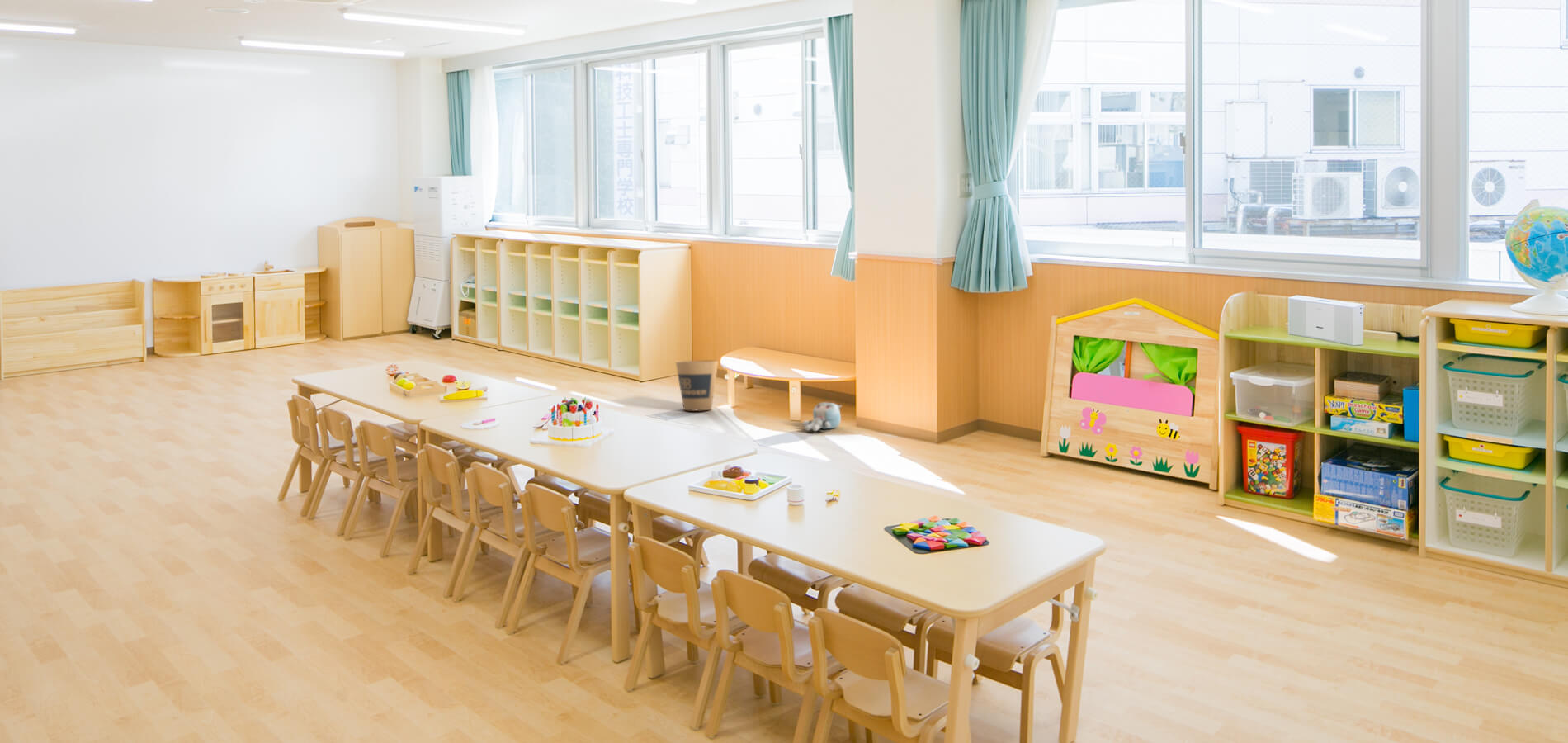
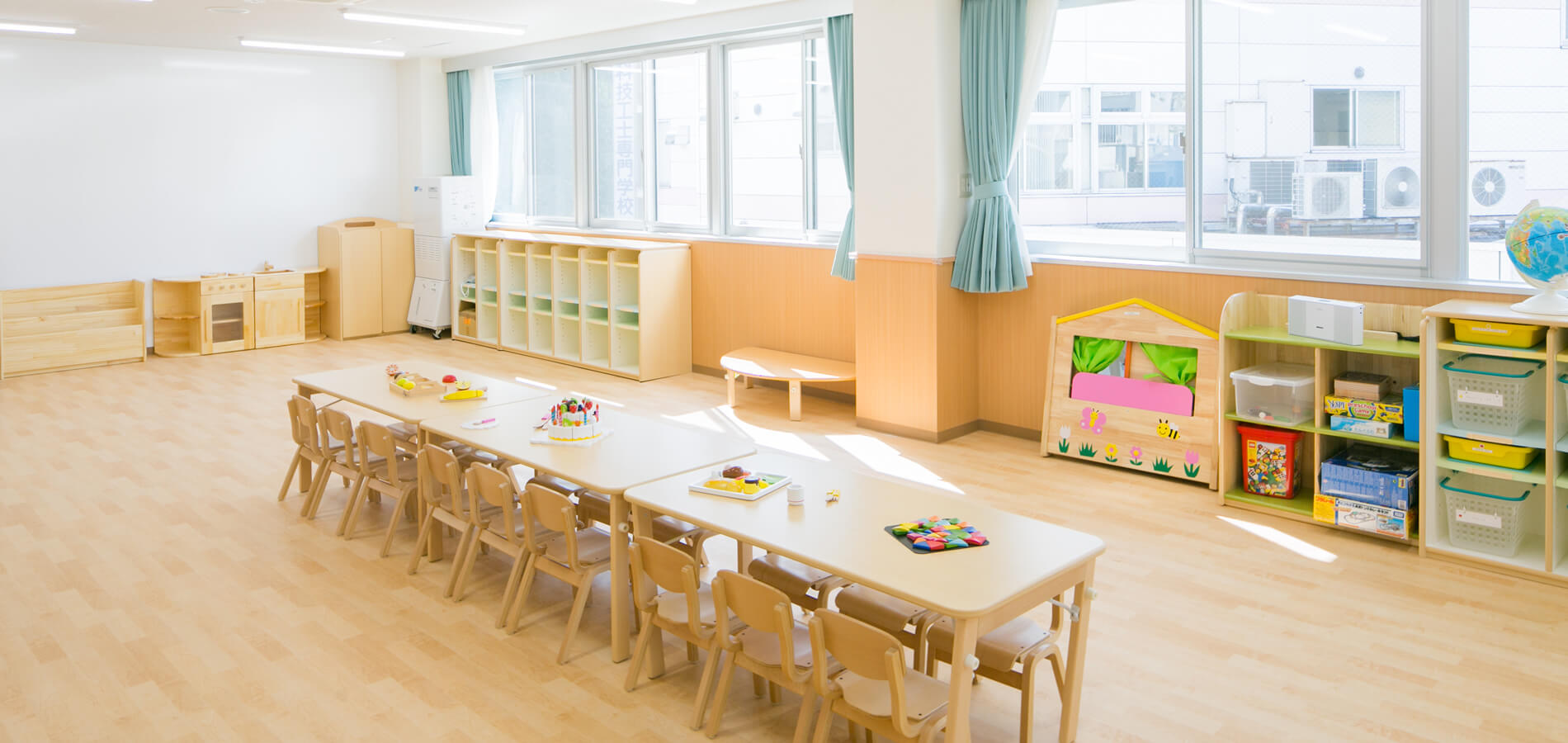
- plush toy [802,402,843,432]
- trash can [675,360,719,411]
